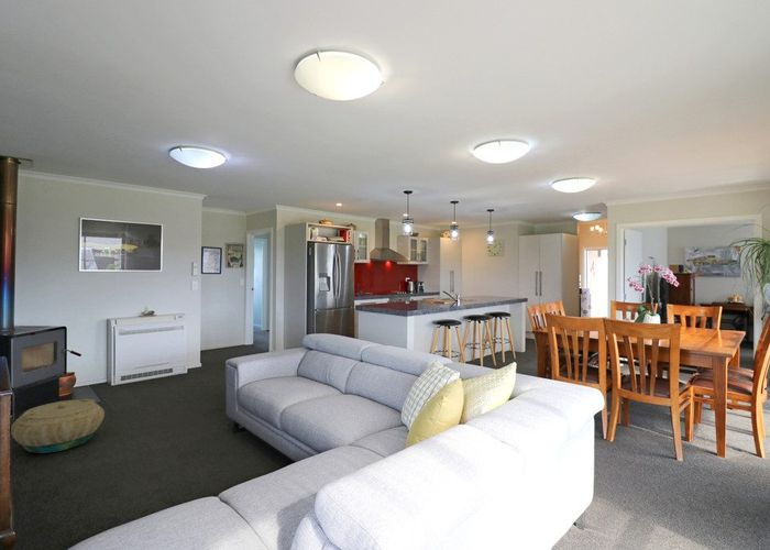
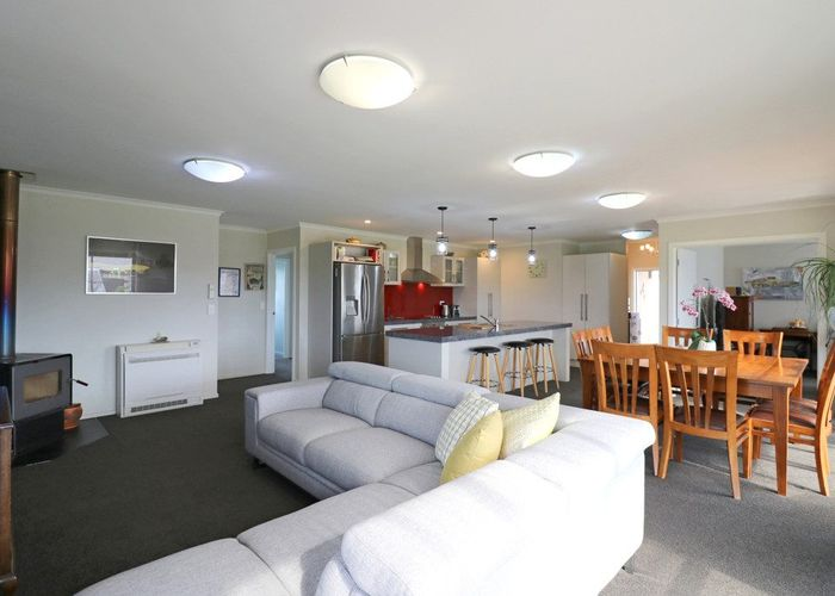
- basket [10,398,106,454]
